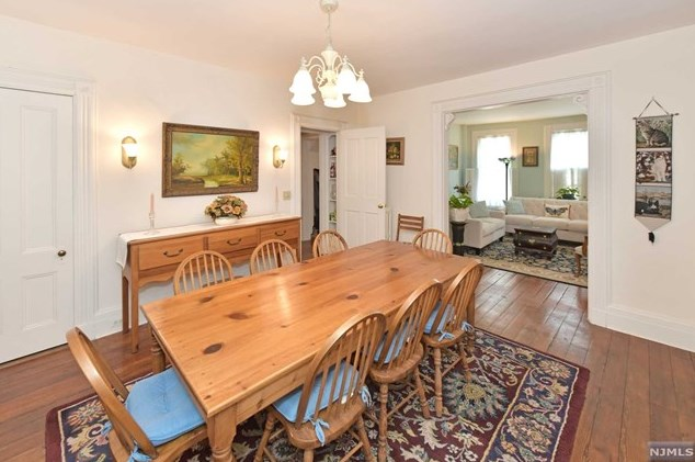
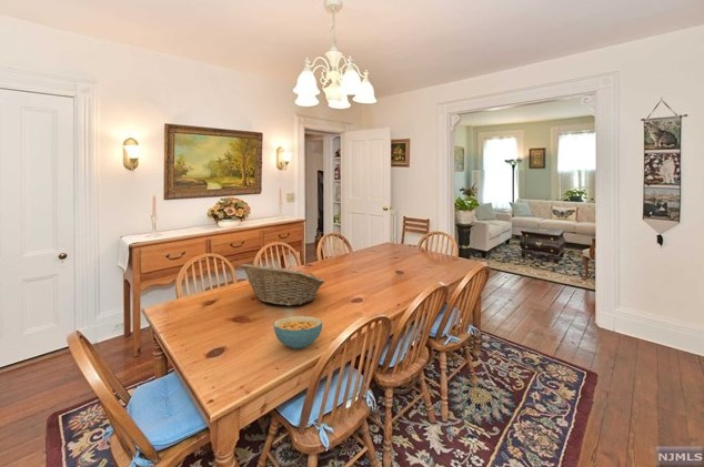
+ fruit basket [239,263,325,306]
+ cereal bowl [272,315,323,351]
